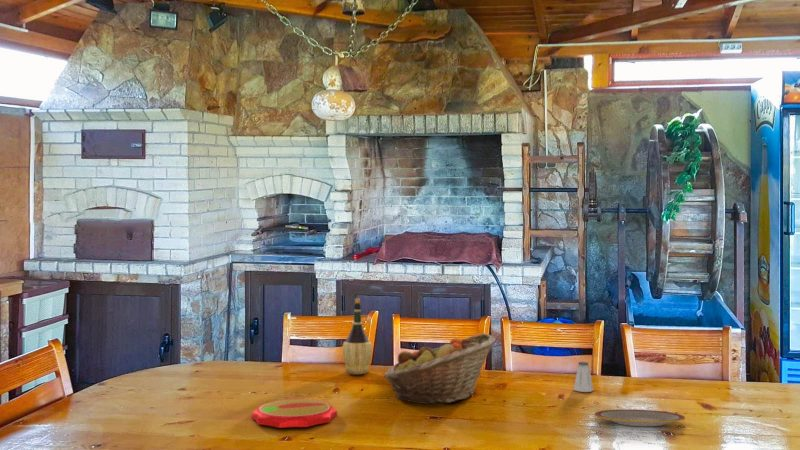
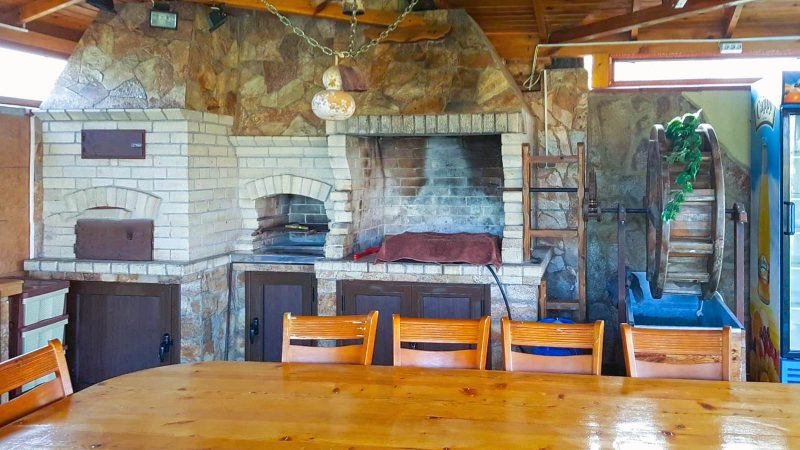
- plate [594,409,686,427]
- fruit basket [383,332,497,406]
- saltshaker [572,361,595,393]
- wine bottle [341,297,373,375]
- plate [251,398,338,429]
